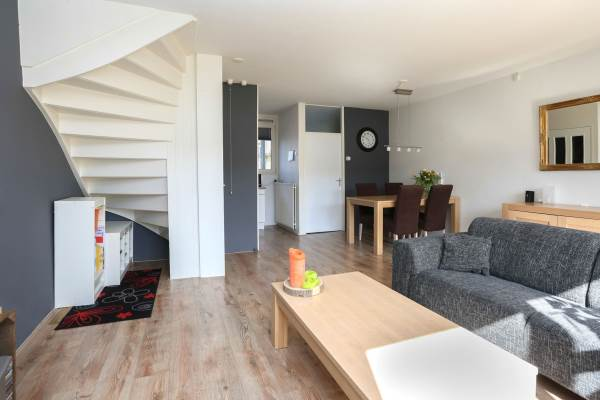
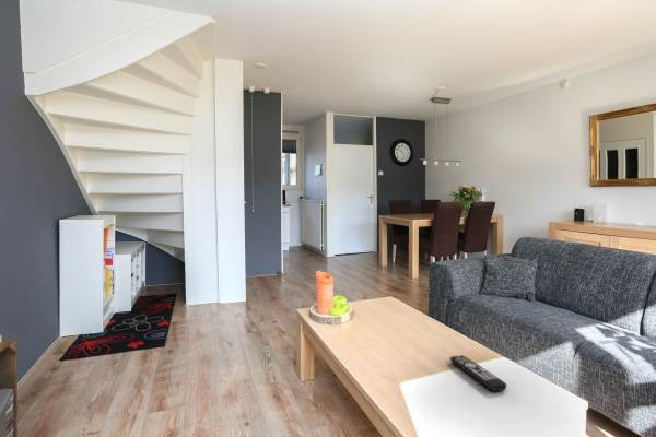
+ remote control [449,354,508,392]
